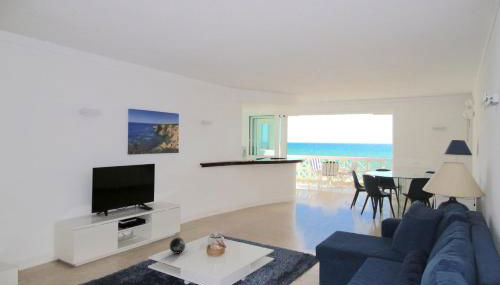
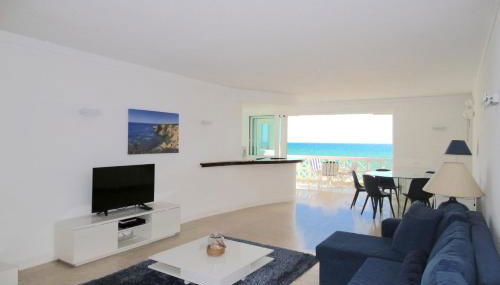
- decorative orb [169,236,187,255]
